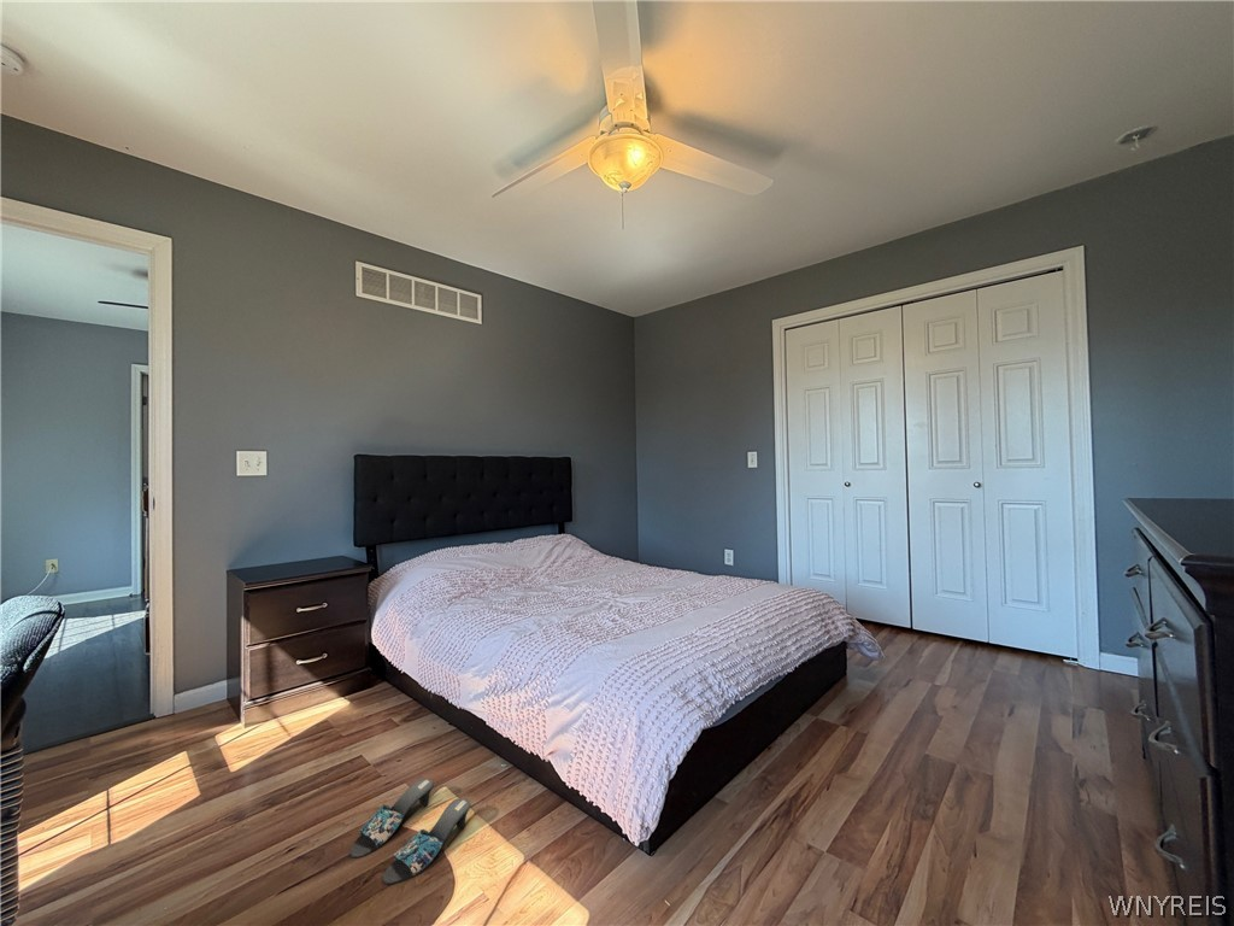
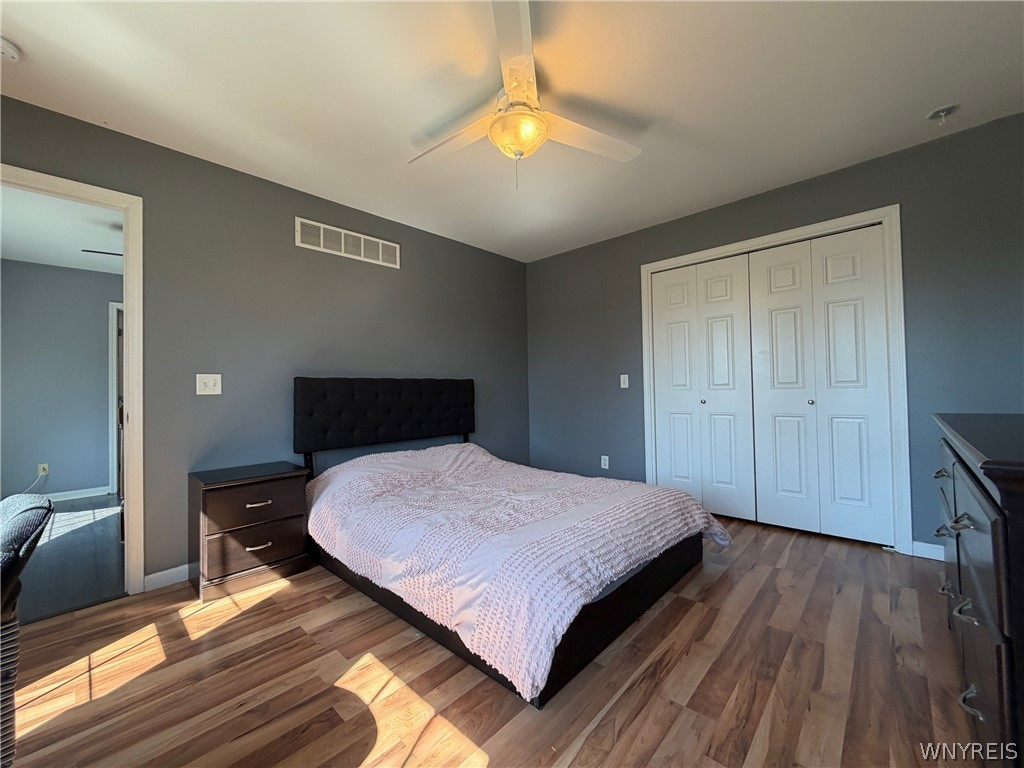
- slippers [348,778,471,886]
